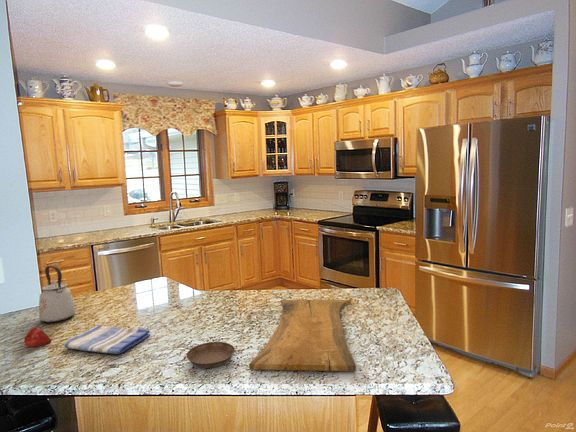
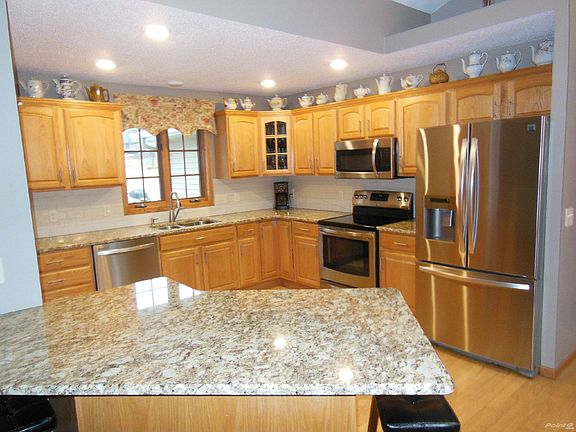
- saucer [186,341,236,369]
- kettle [38,265,76,324]
- dish towel [63,324,151,355]
- cutting board [248,299,357,372]
- fruit [23,326,52,348]
